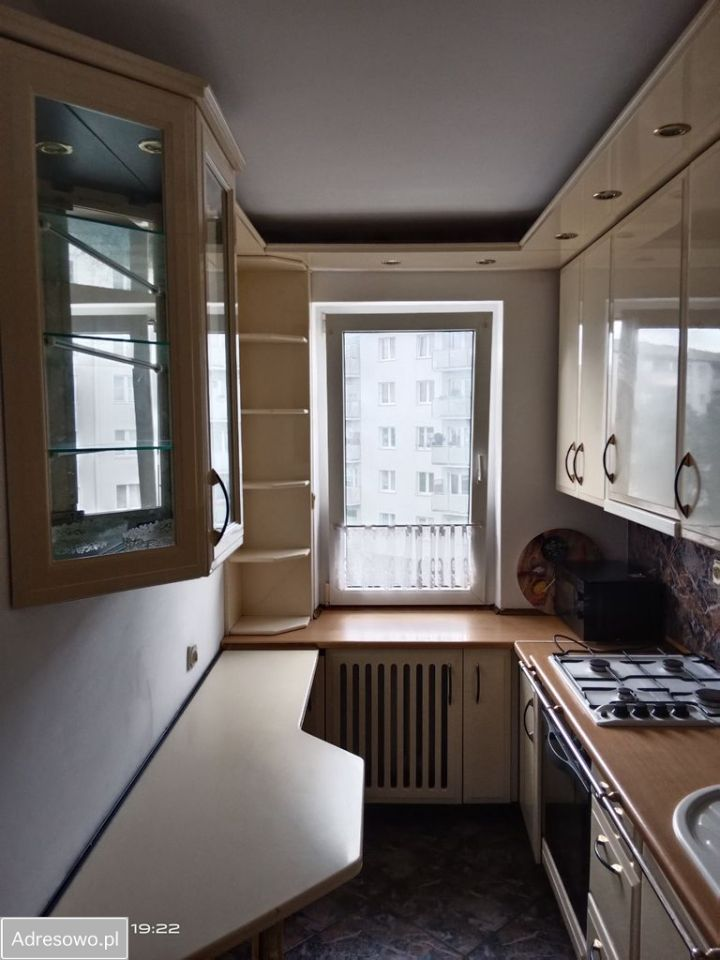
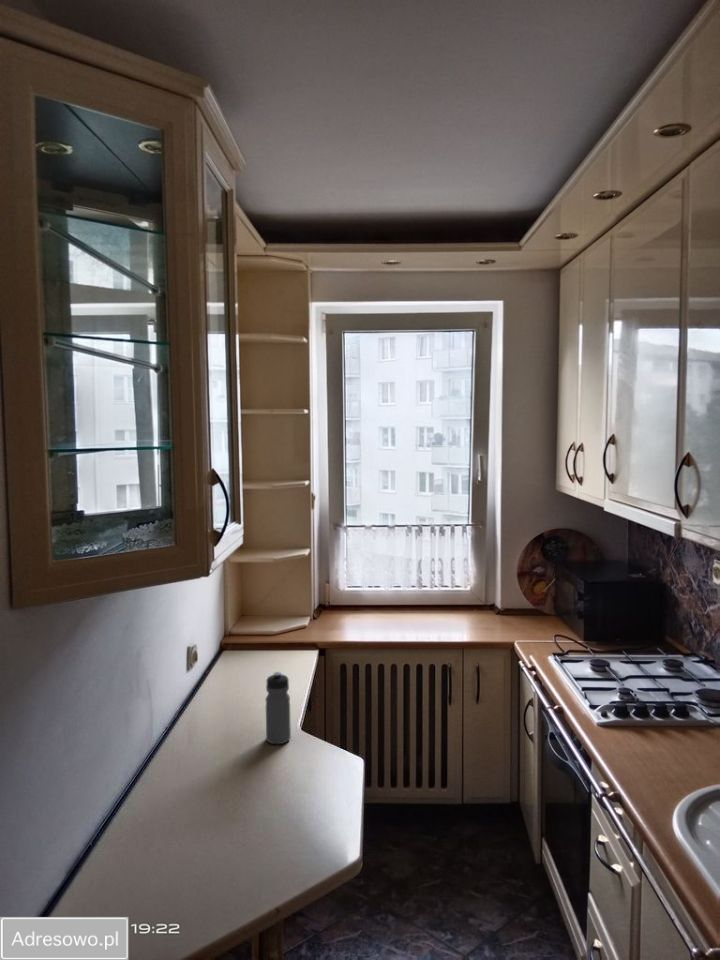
+ water bottle [265,671,292,745]
